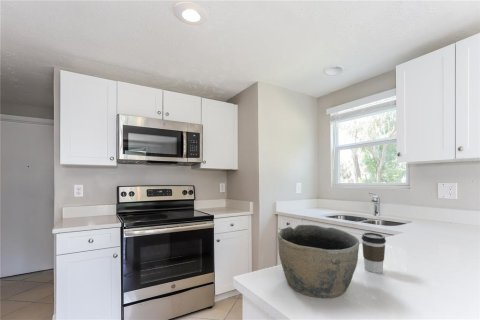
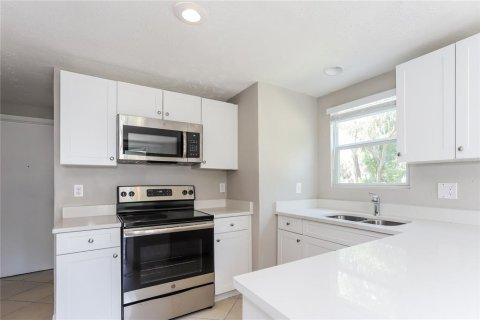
- coffee cup [360,232,387,274]
- bowl [277,224,360,299]
